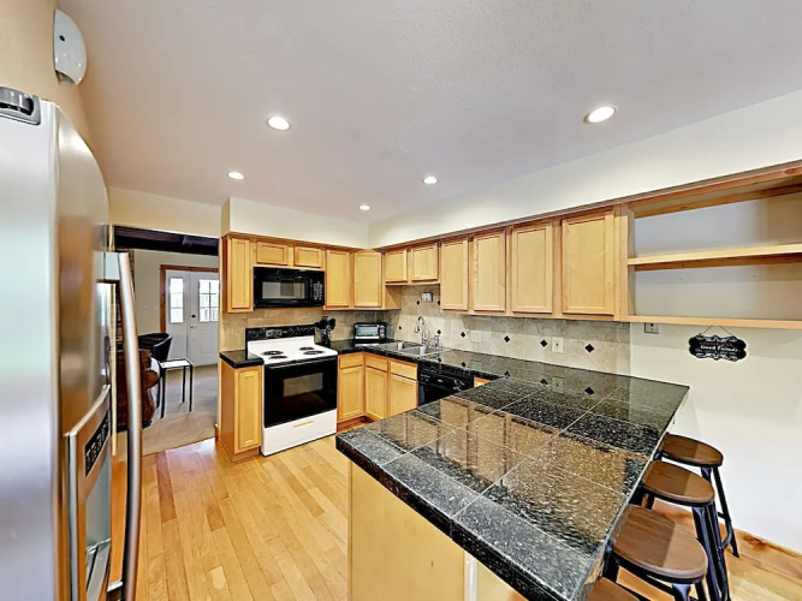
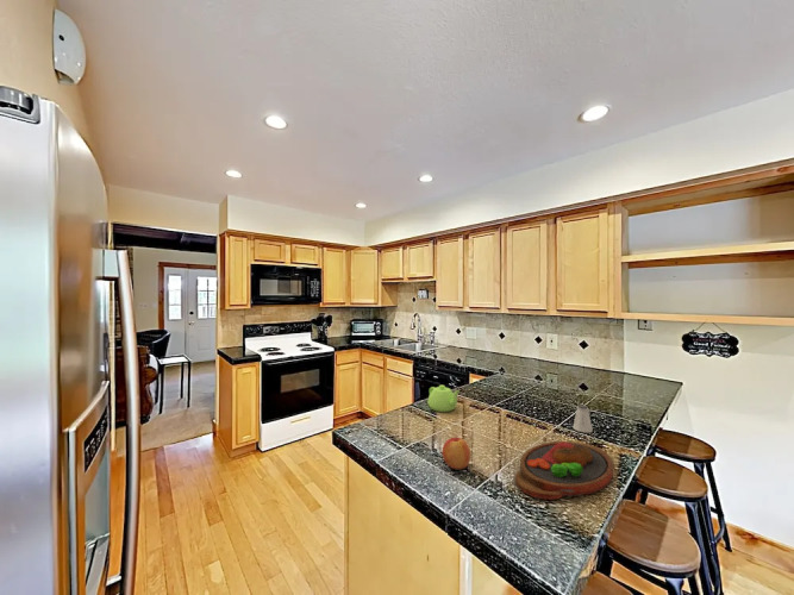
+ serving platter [514,440,614,501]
+ apple [440,434,471,470]
+ saltshaker [573,403,594,434]
+ teapot [426,384,461,413]
